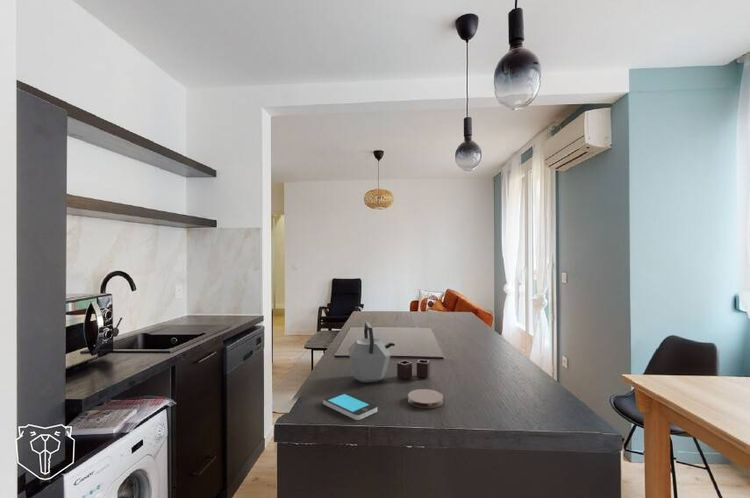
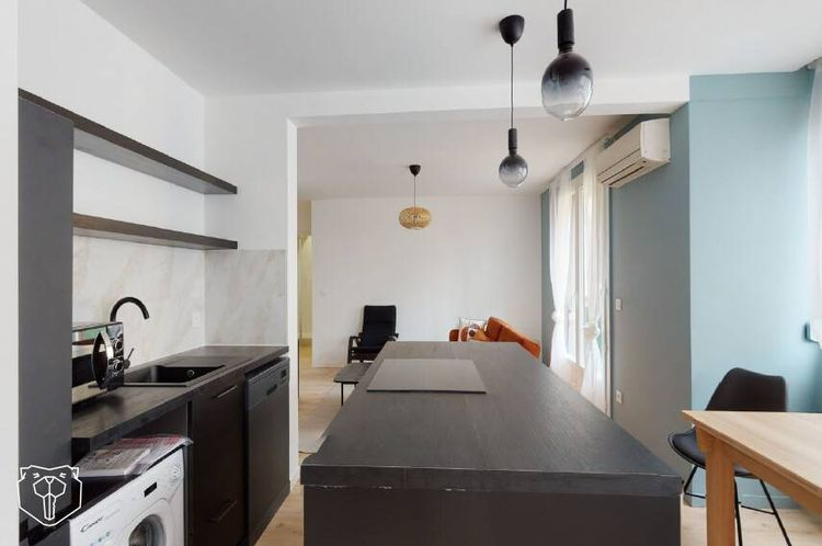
- kettle [347,321,431,384]
- smartphone [322,391,378,421]
- coaster [407,388,444,409]
